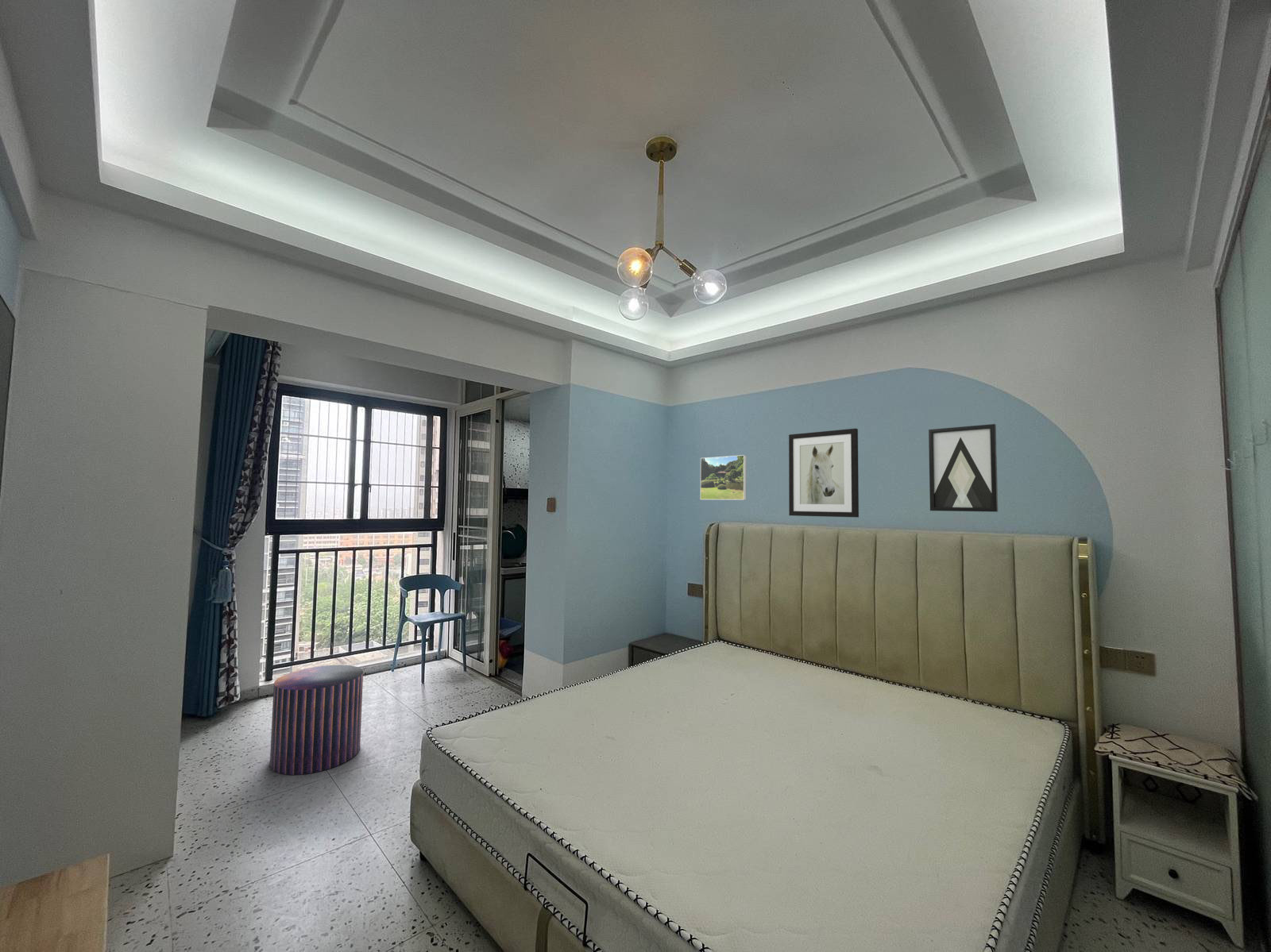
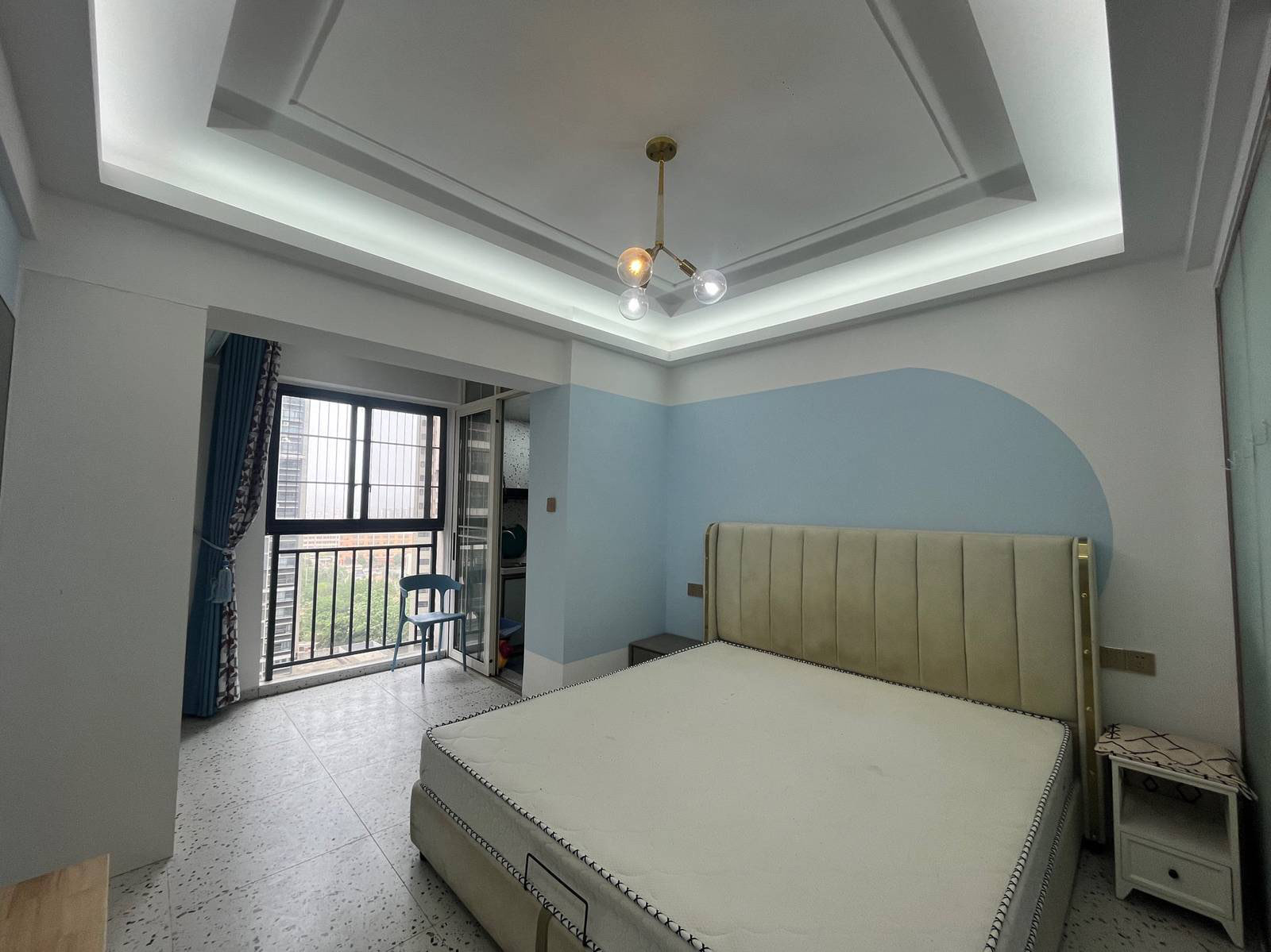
- wall art [928,423,999,513]
- stool [269,665,364,776]
- wall art [788,428,860,518]
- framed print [700,454,748,501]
